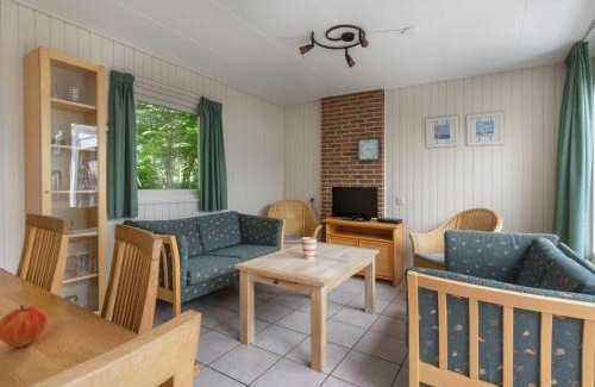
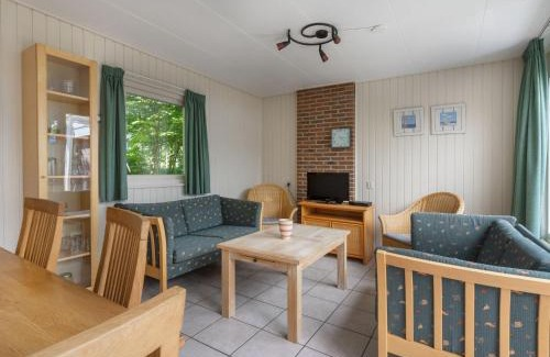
- fruit [0,304,49,349]
